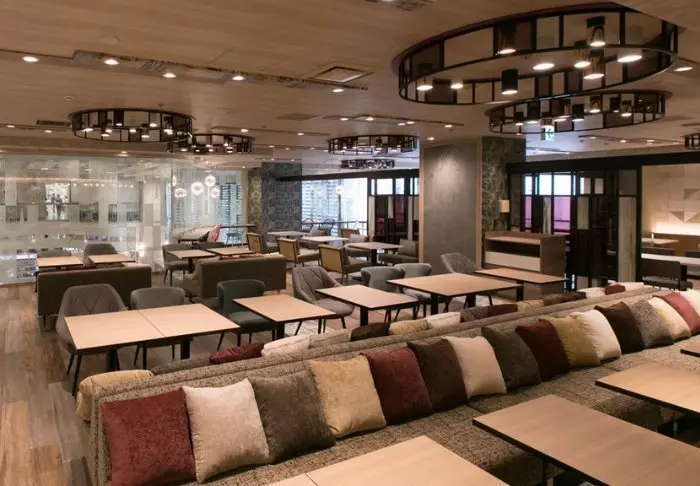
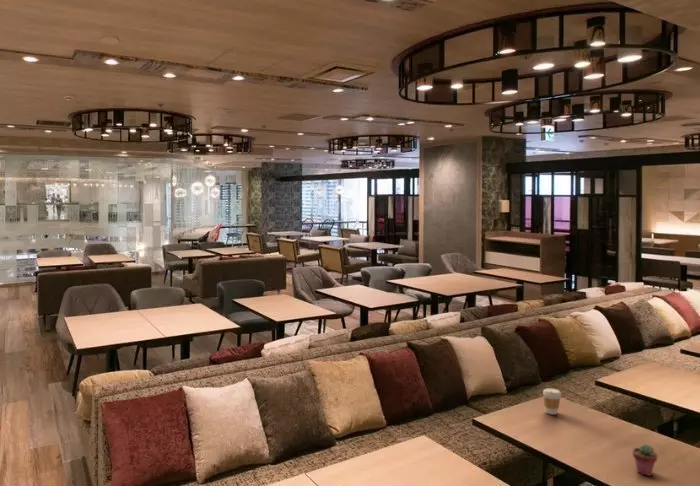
+ coffee cup [542,388,562,415]
+ potted succulent [632,443,658,477]
